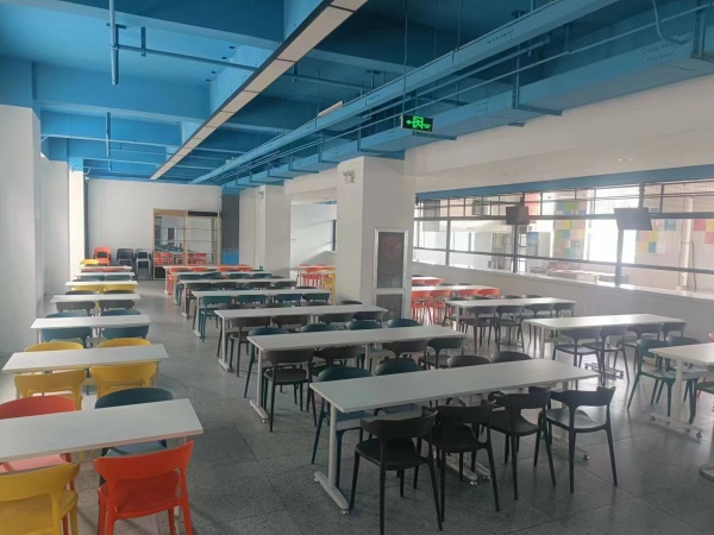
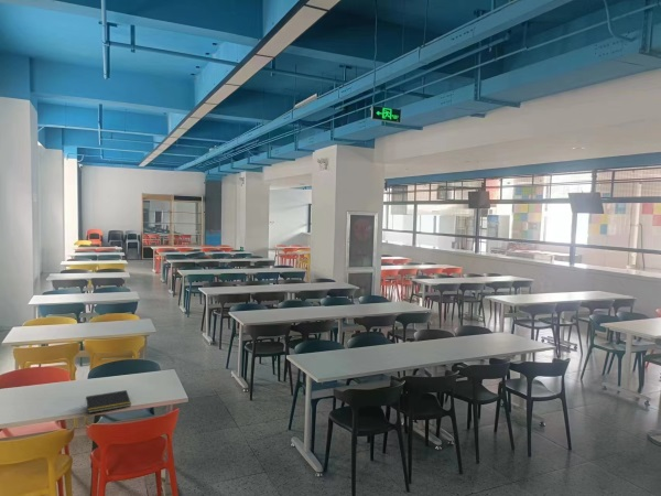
+ notepad [84,389,132,414]
